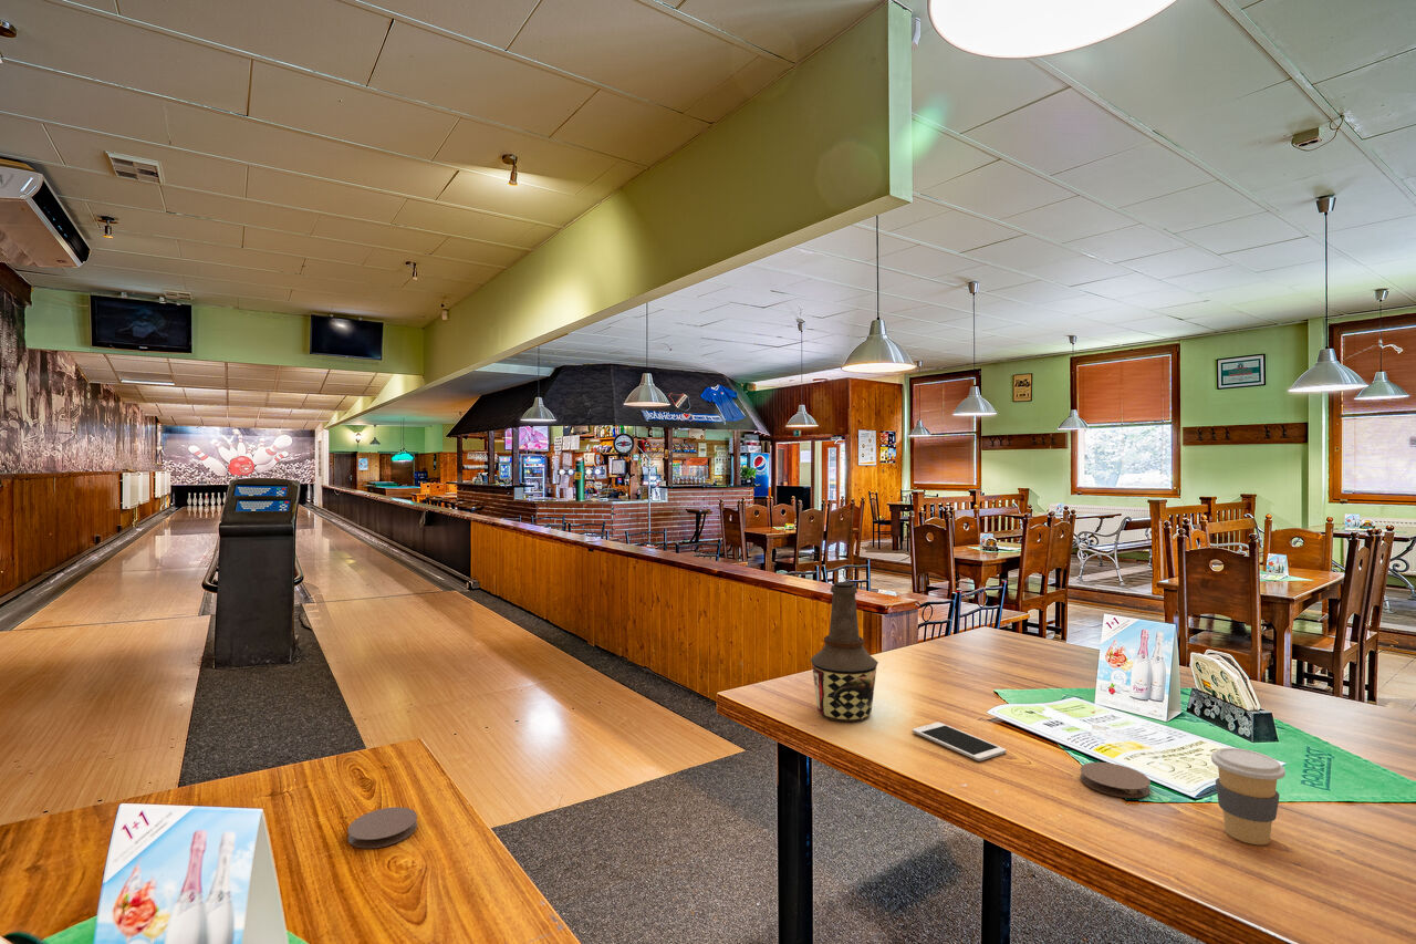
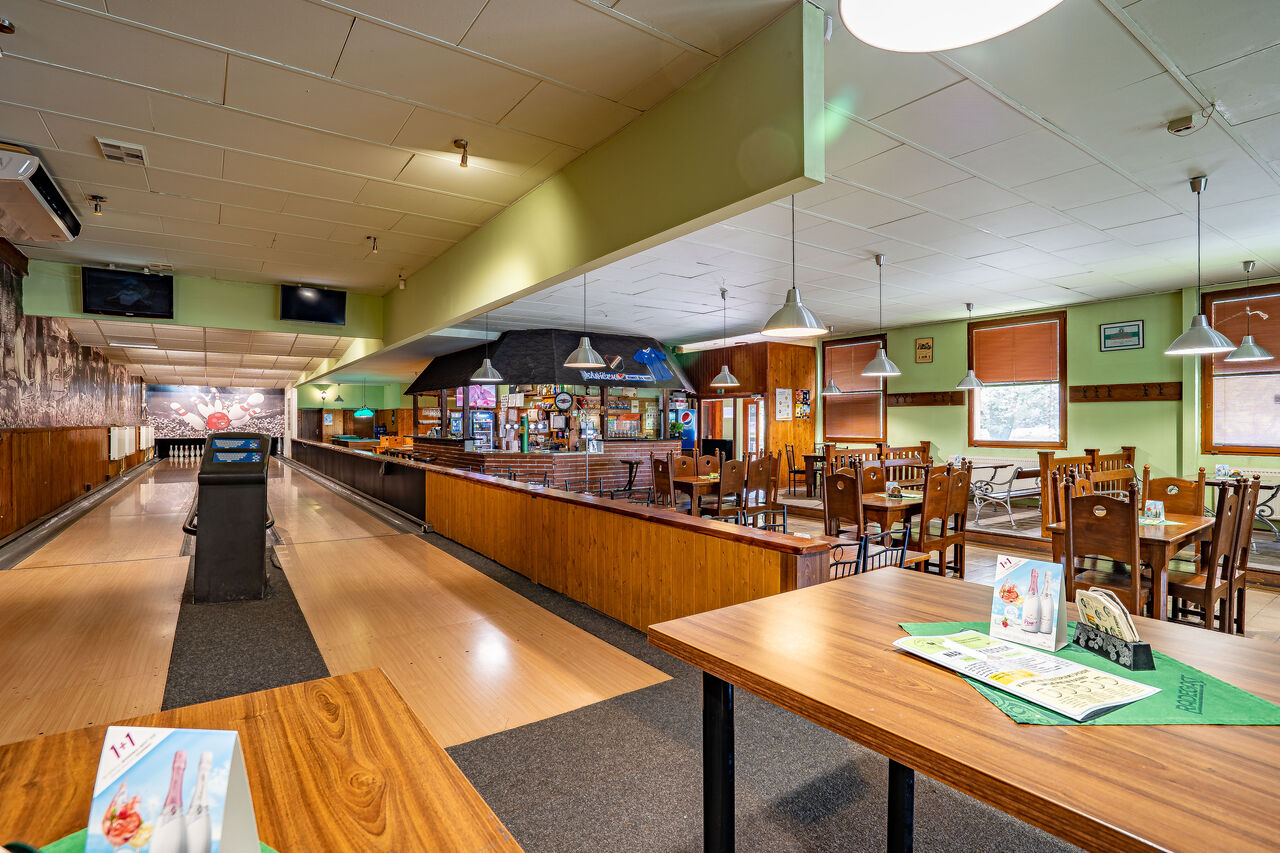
- bottle [810,581,879,723]
- cell phone [912,722,1007,763]
- coffee cup [1210,747,1287,846]
- coaster [347,806,418,850]
- coaster [1080,761,1152,799]
